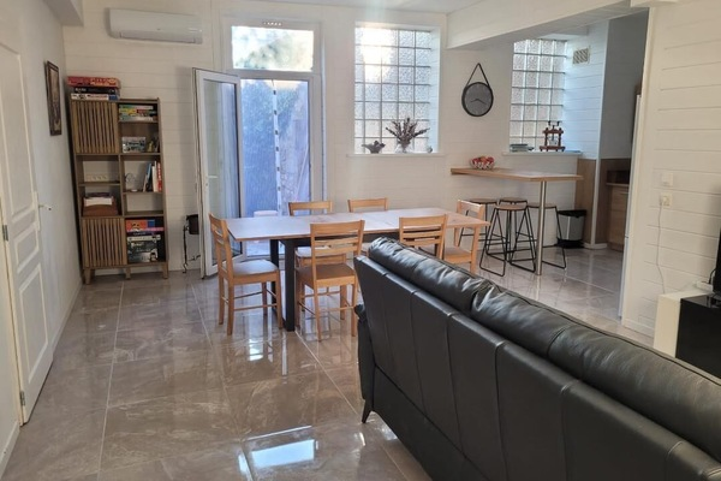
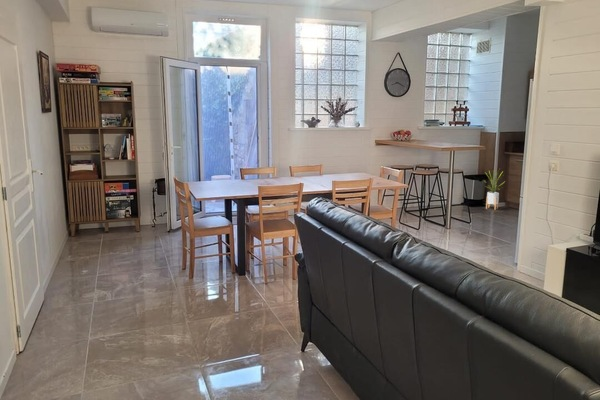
+ house plant [483,166,506,211]
